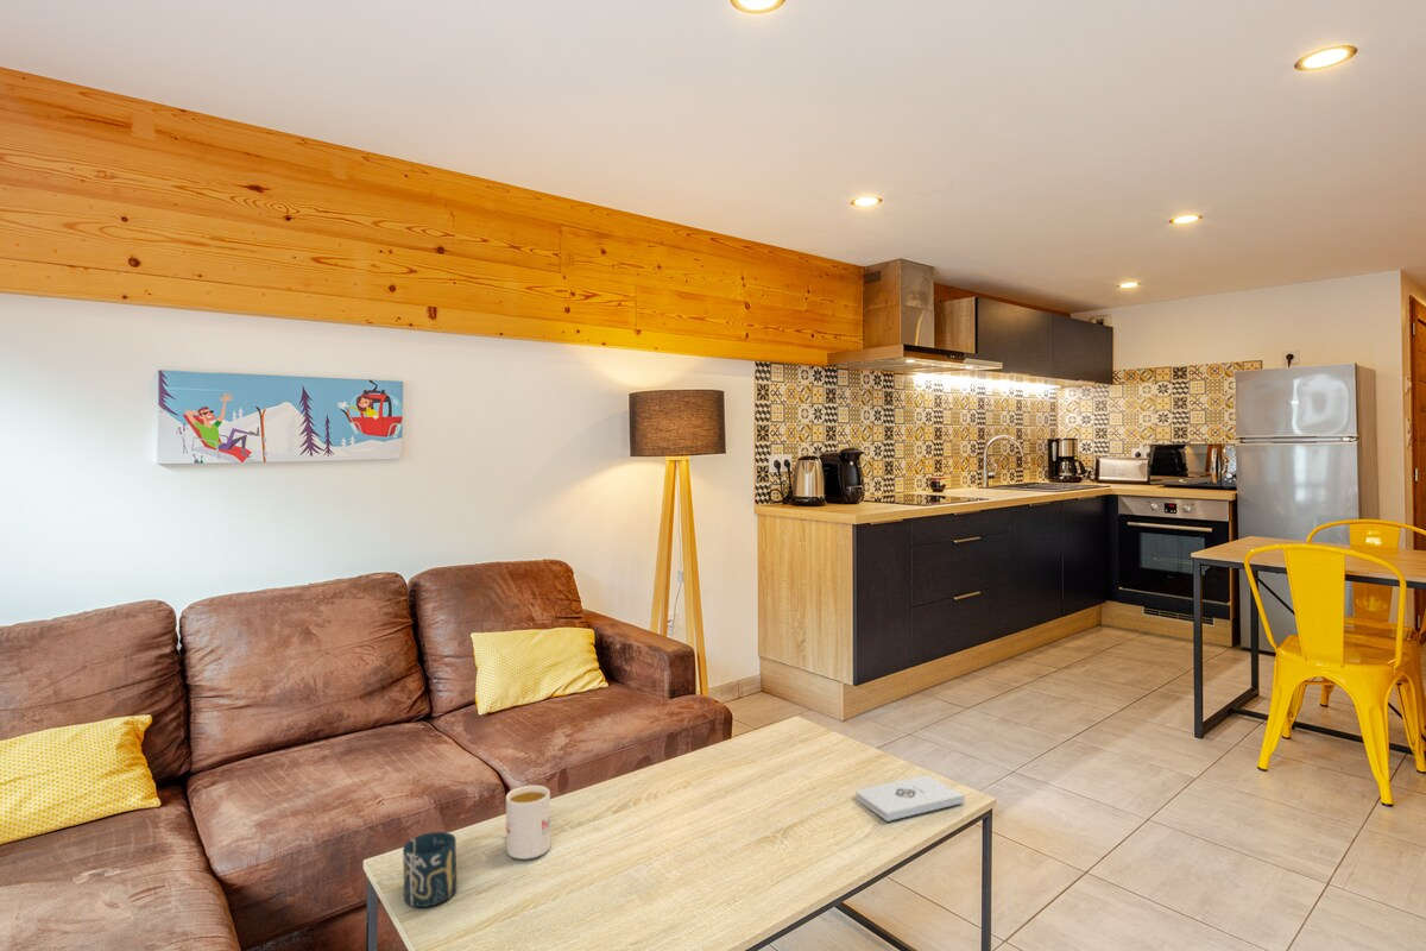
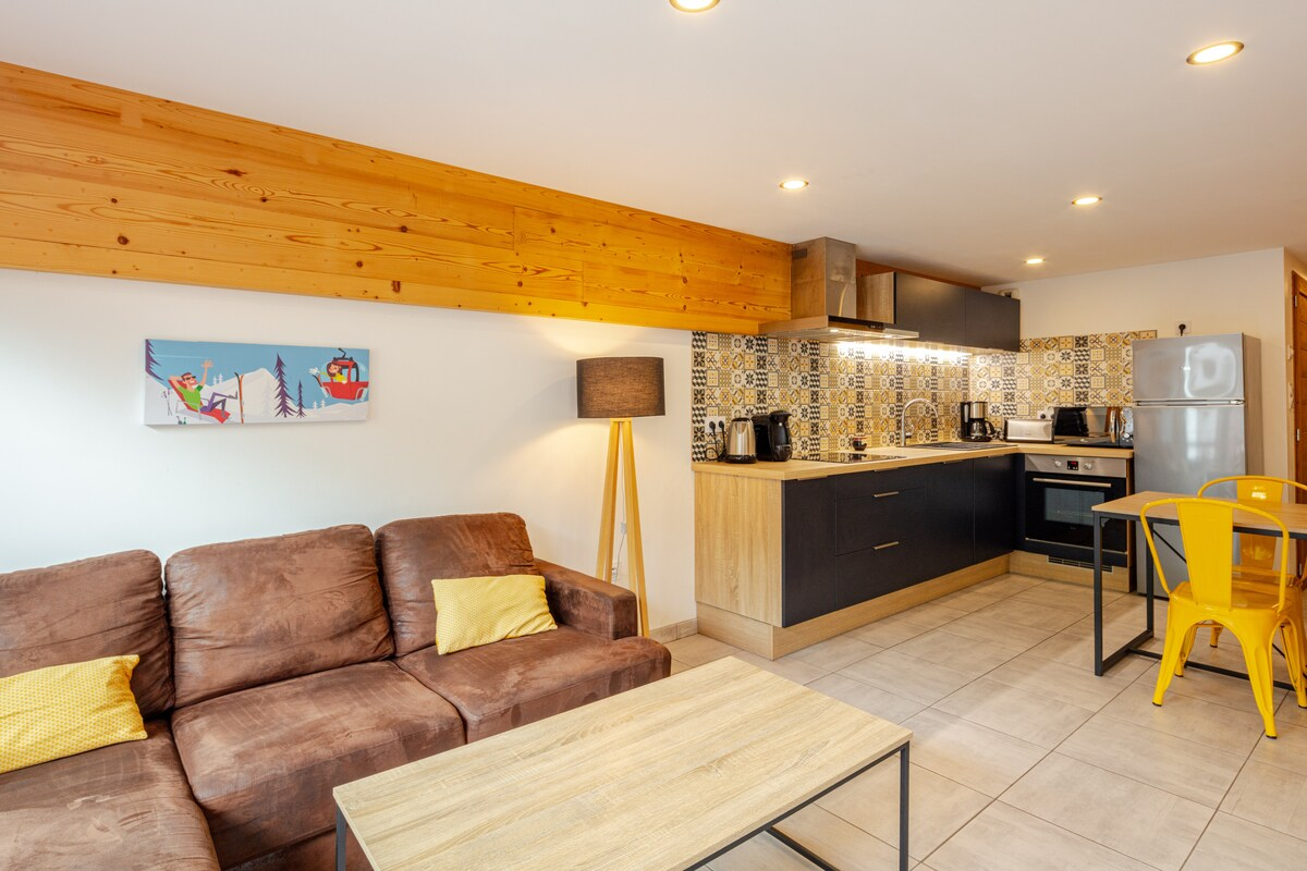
- mug [505,785,553,861]
- cup [402,831,458,908]
- notepad [856,774,965,823]
